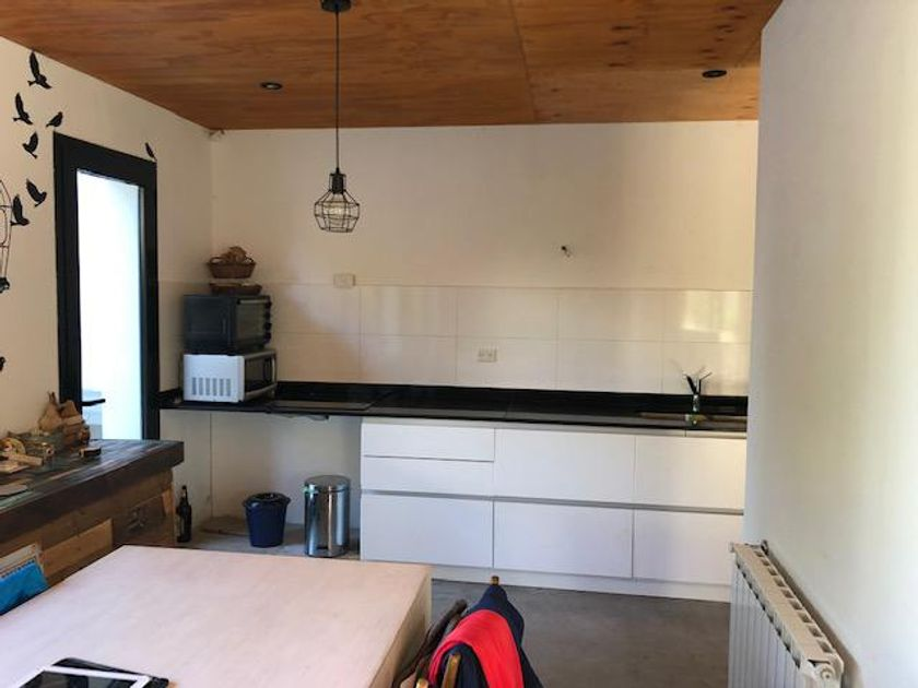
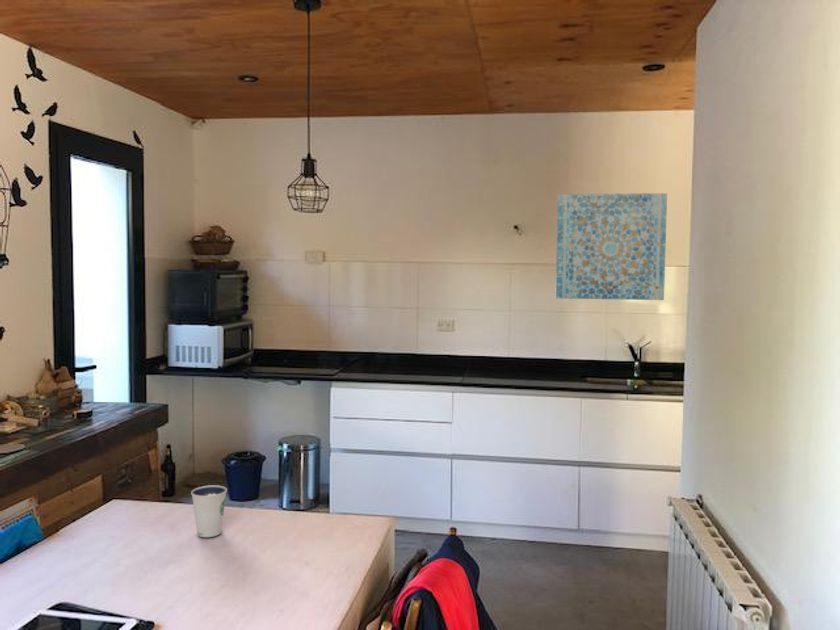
+ wall art [555,192,668,301]
+ dixie cup [190,484,228,538]
